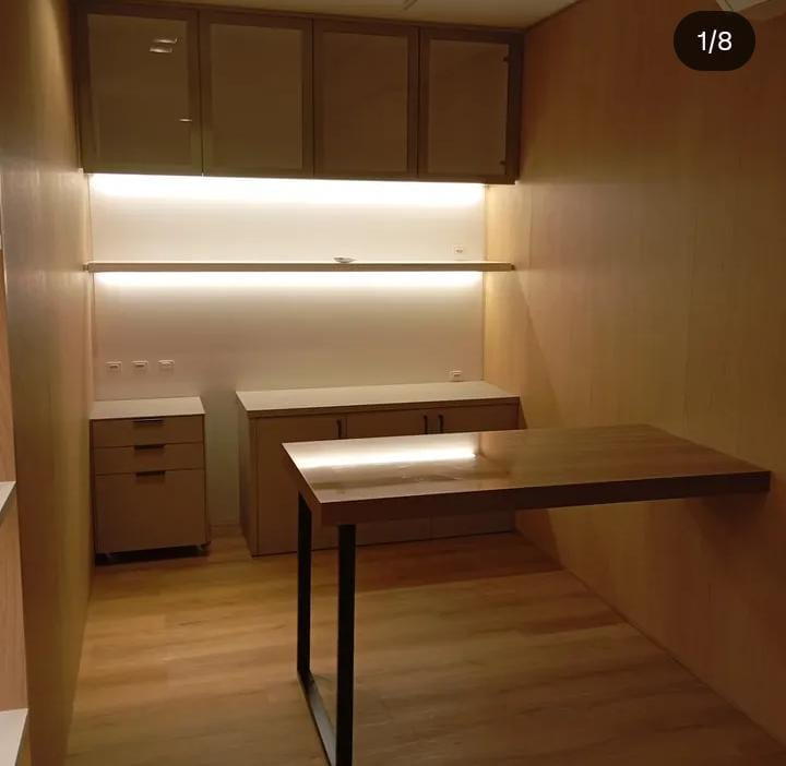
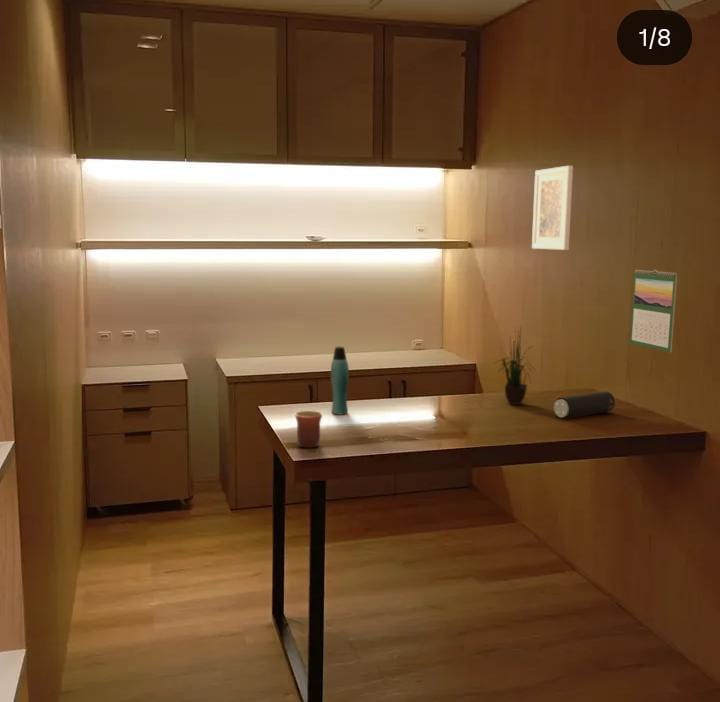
+ calendar [629,269,678,353]
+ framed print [531,165,574,251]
+ bottle [330,345,350,415]
+ potted plant [494,325,536,406]
+ speaker [553,391,616,420]
+ mug [294,410,323,449]
